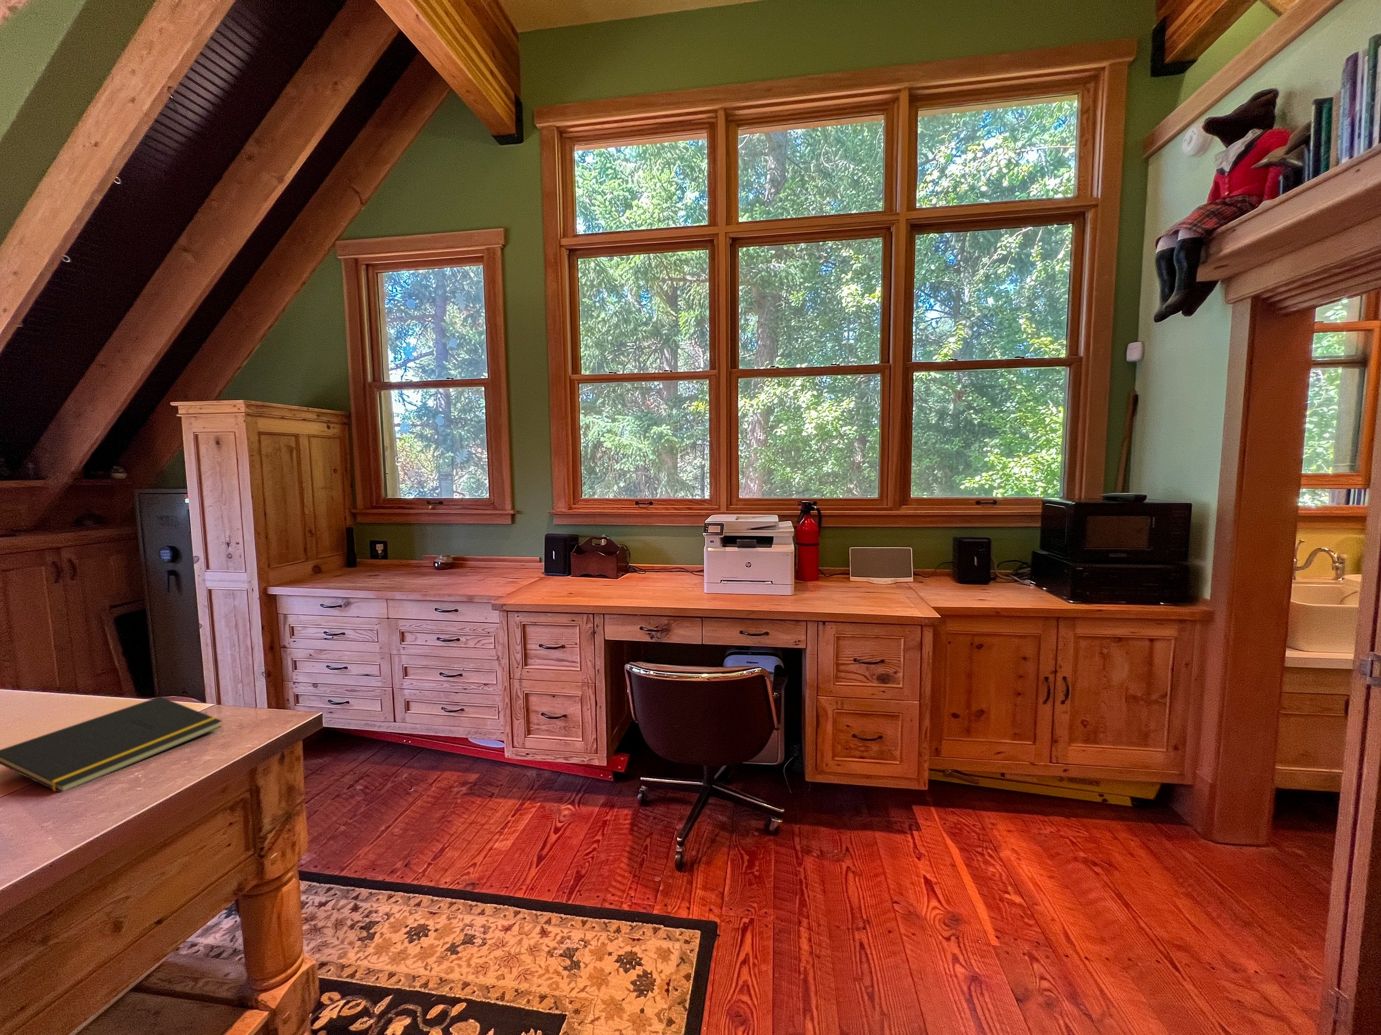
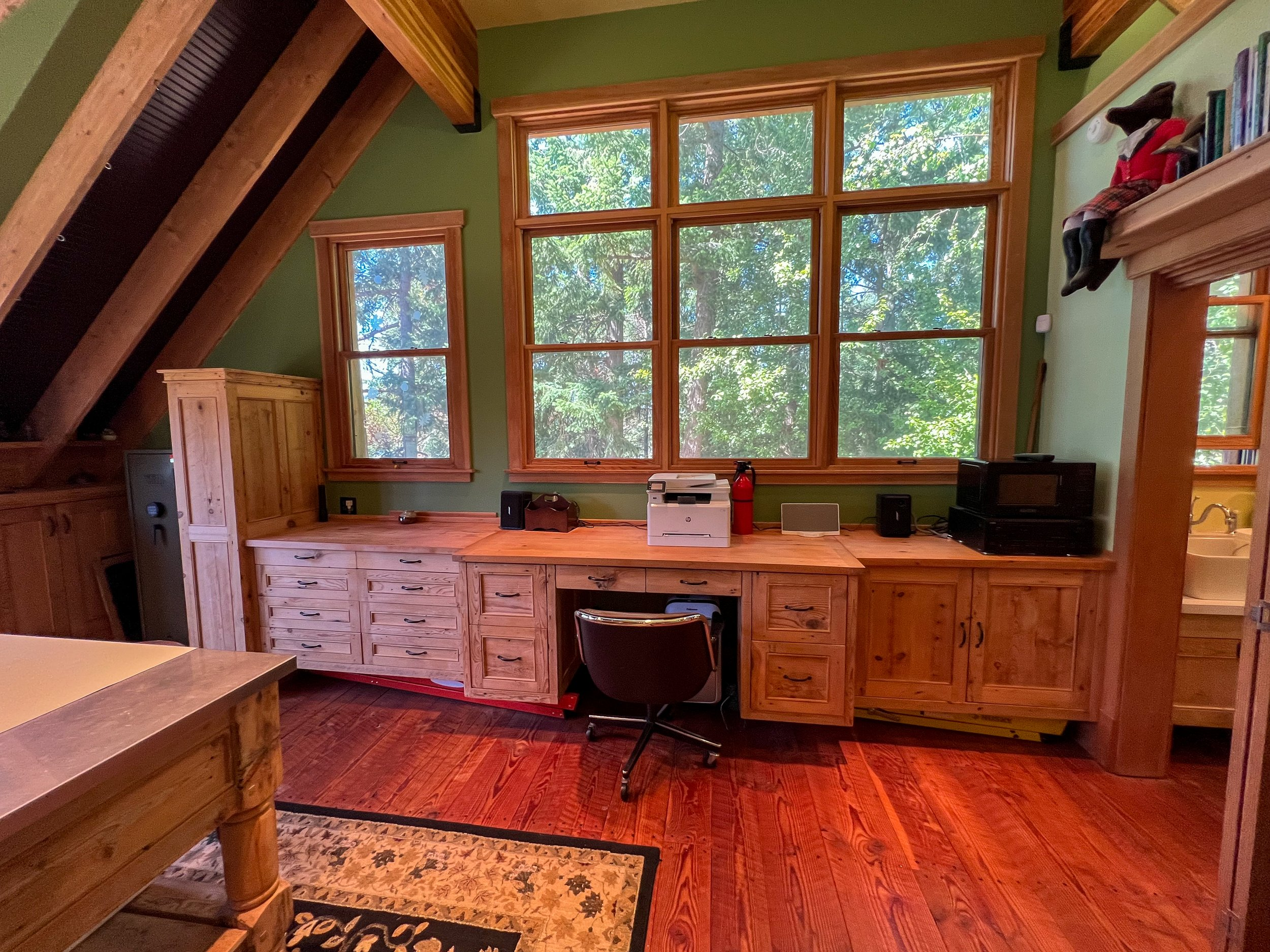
- notepad [0,696,222,794]
